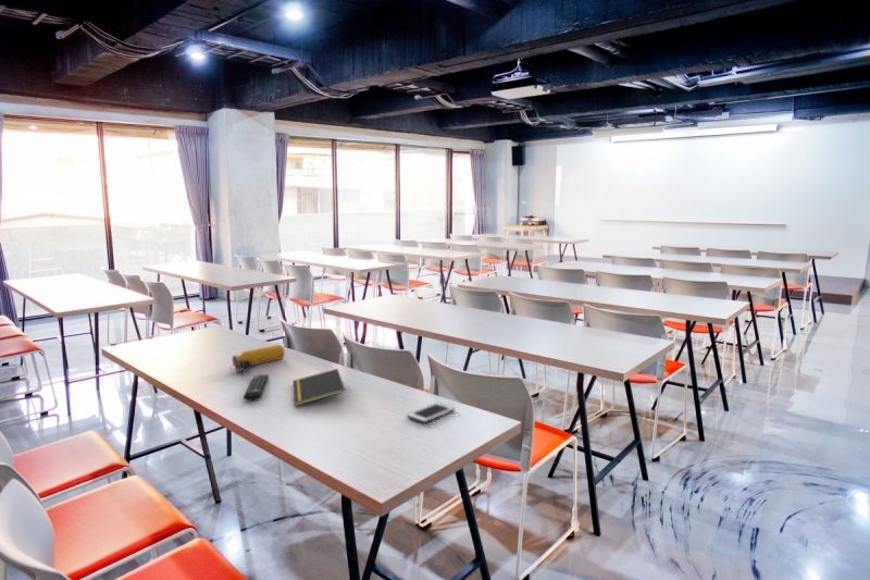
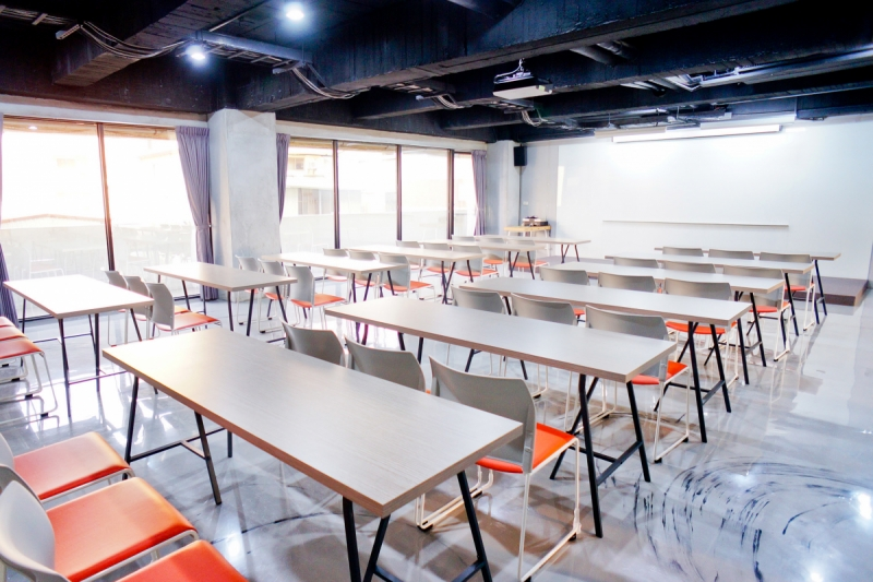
- water bottle [228,344,286,373]
- notepad [291,368,347,407]
- cell phone [406,402,456,424]
- remote control [243,373,270,402]
